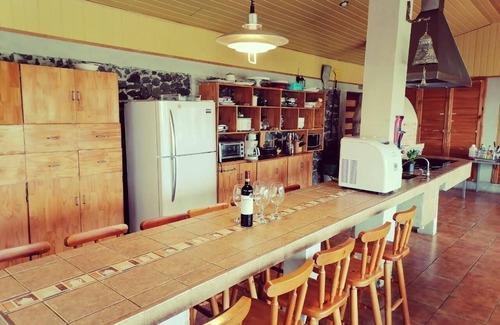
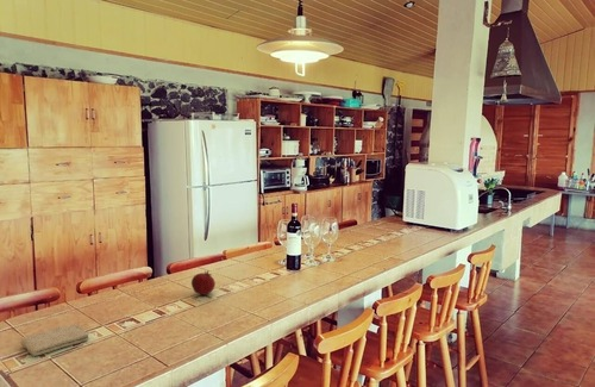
+ fruit [190,269,217,297]
+ washcloth [19,323,90,357]
